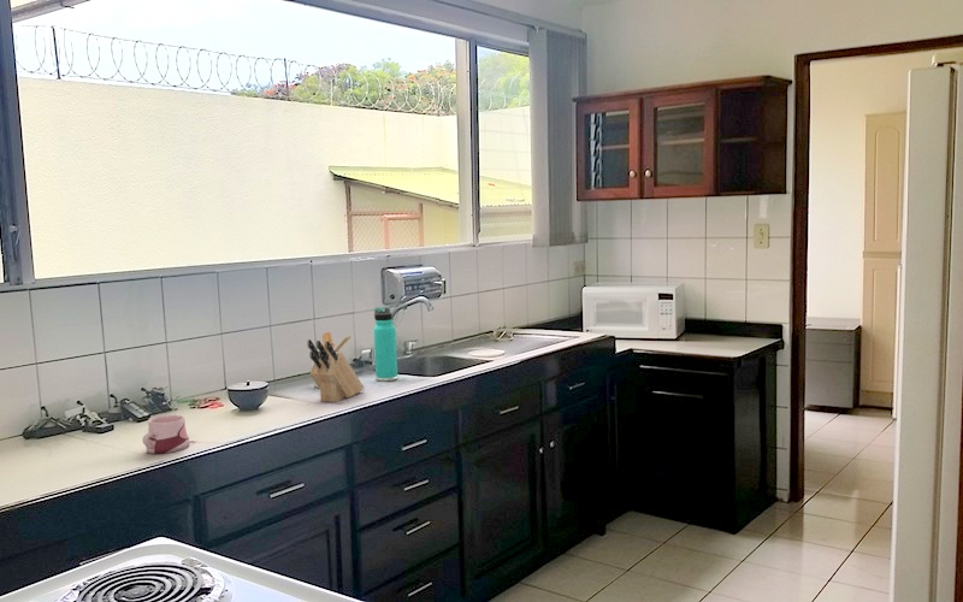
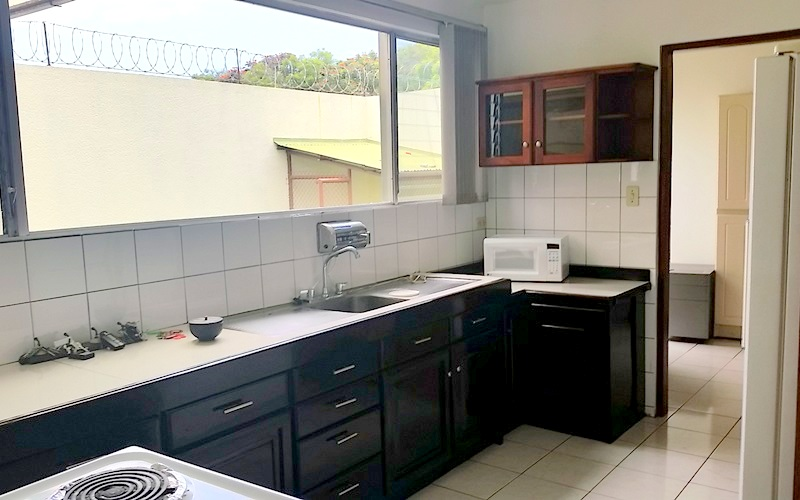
- mug [142,414,190,455]
- knife block [307,338,365,403]
- utensil holder [311,331,354,389]
- thermos bottle [373,306,398,383]
